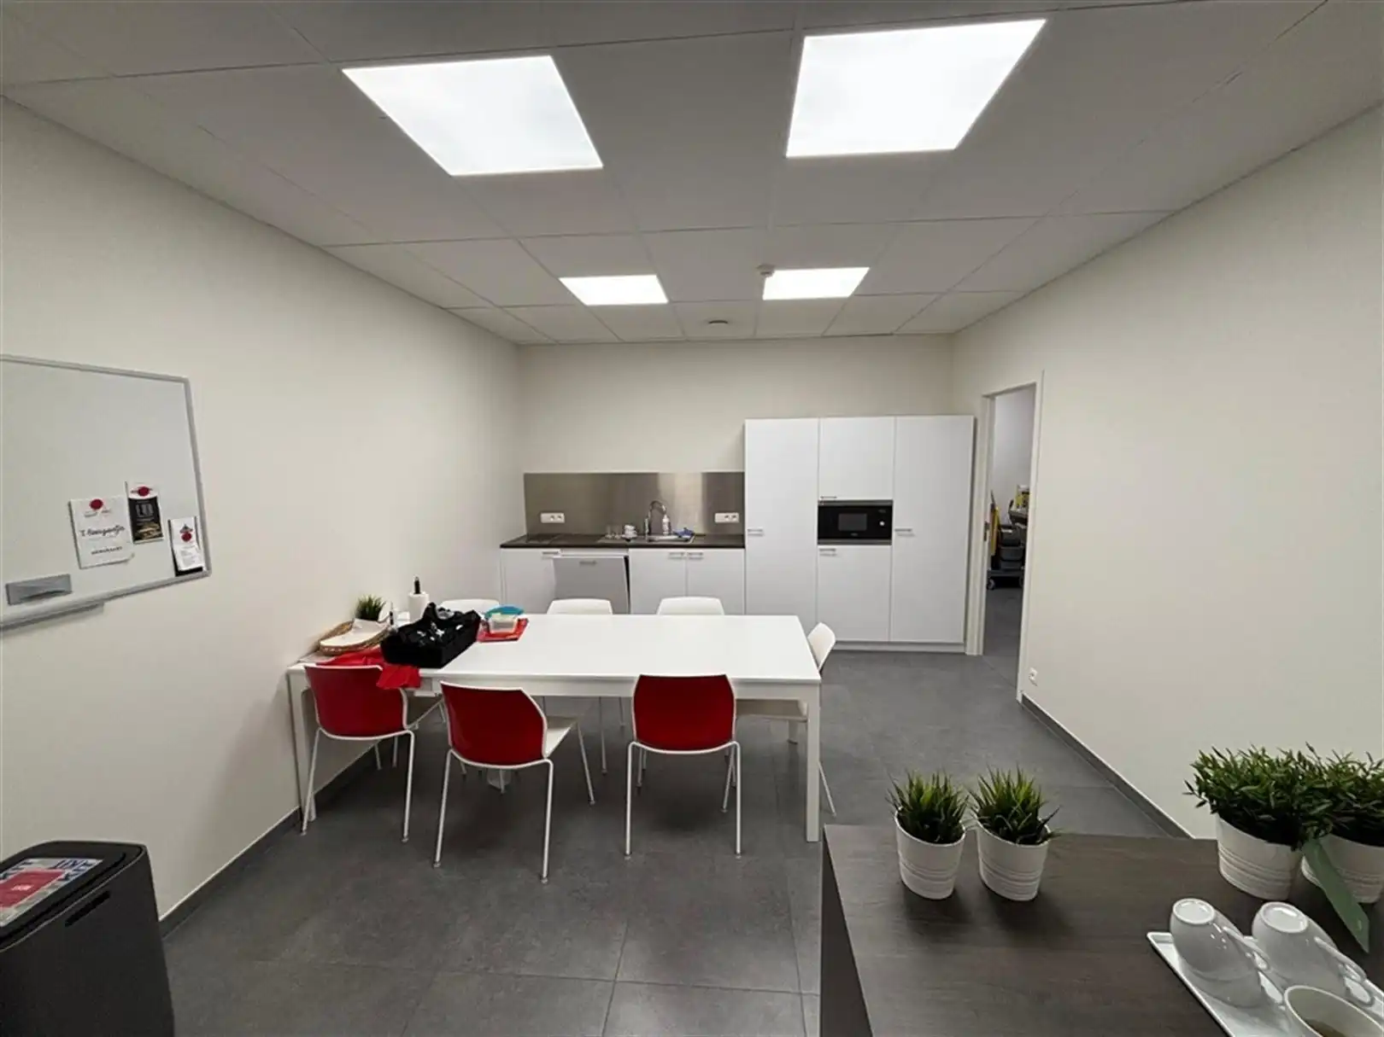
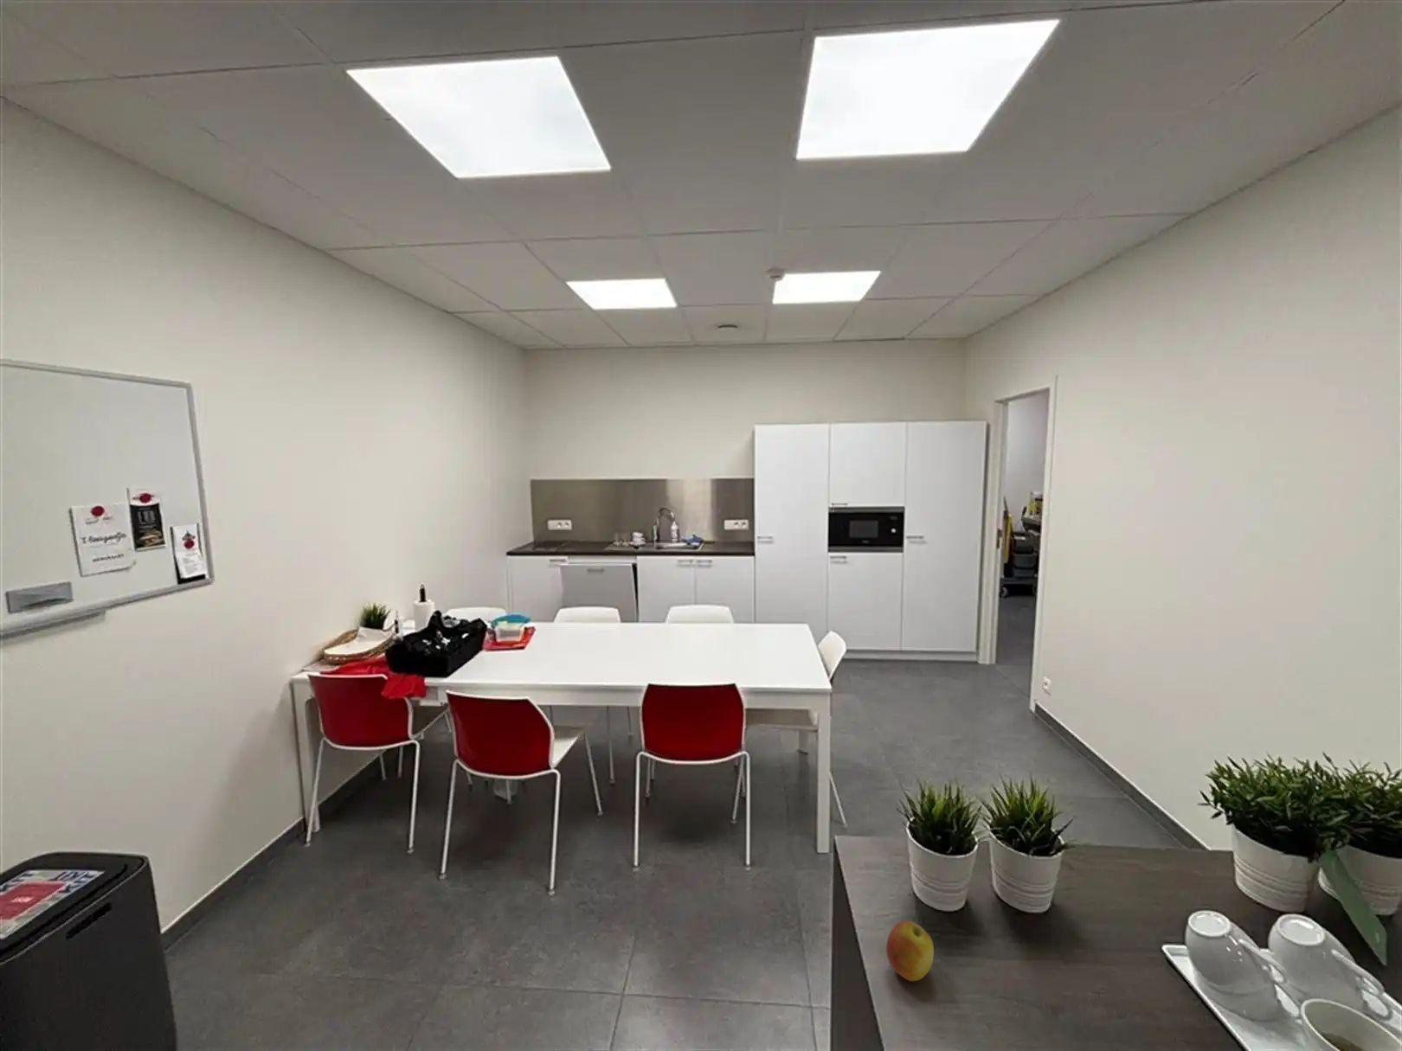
+ apple [885,920,935,981]
